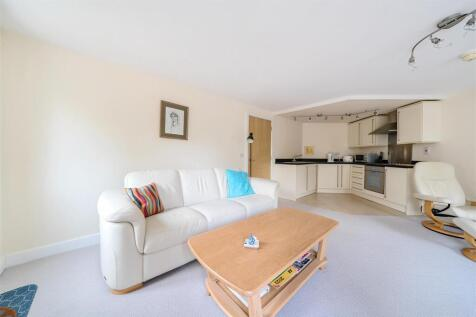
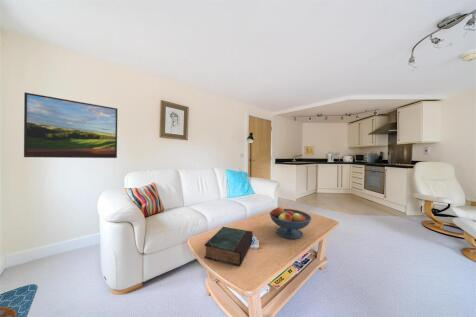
+ book [203,226,254,267]
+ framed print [23,91,118,159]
+ fruit bowl [269,206,312,240]
